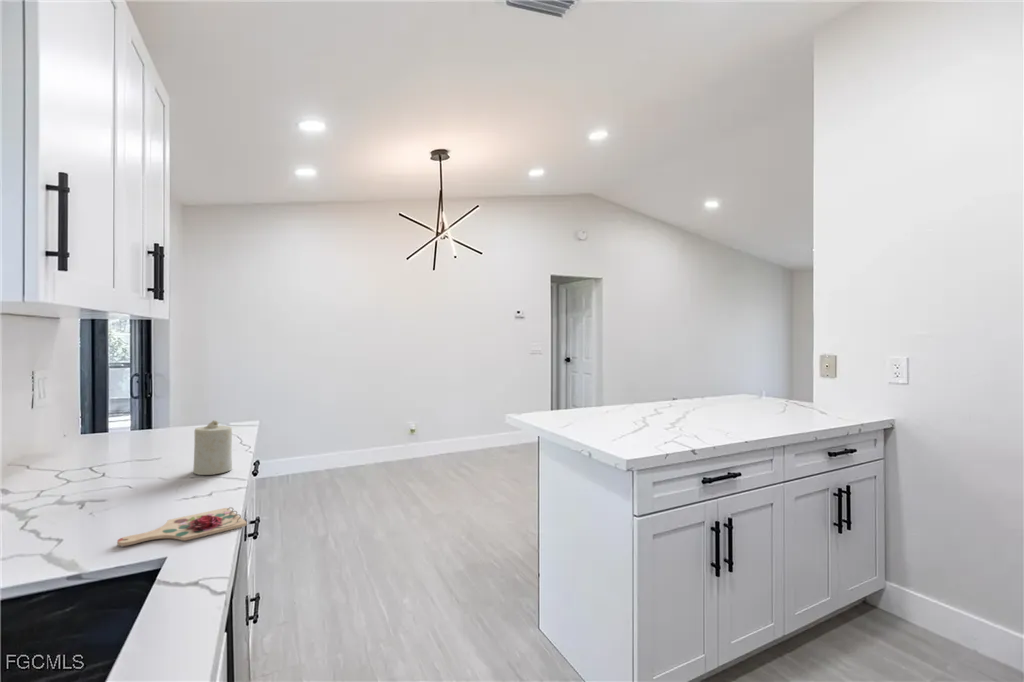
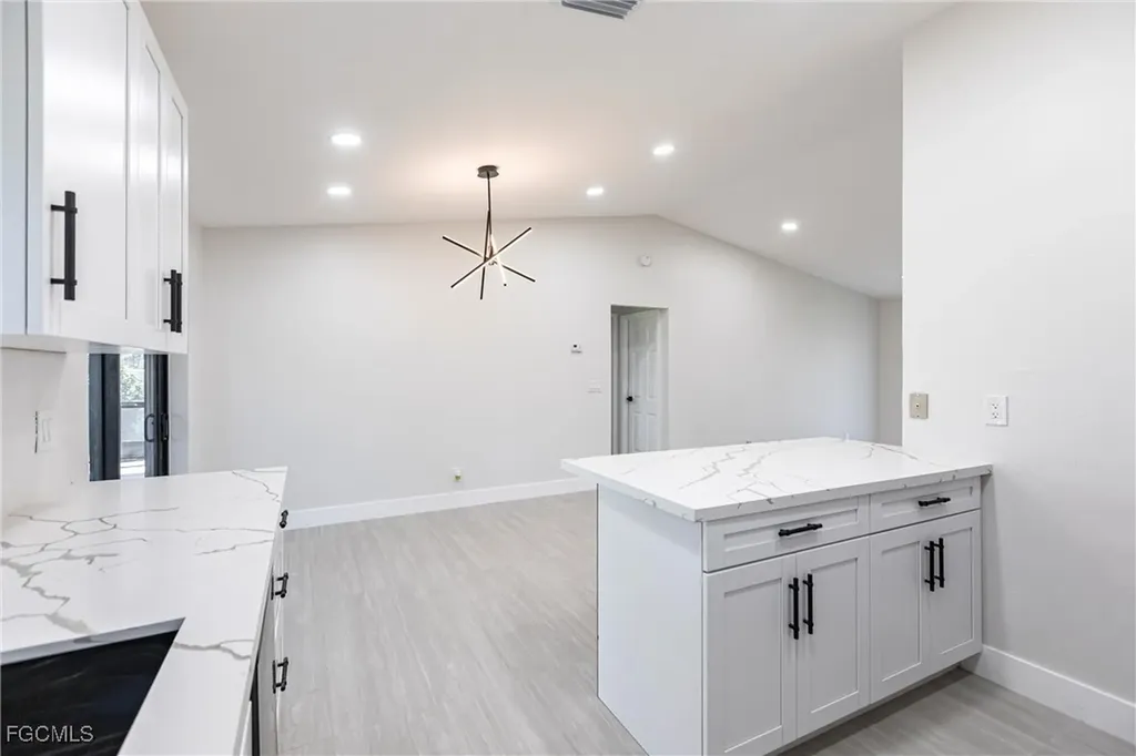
- cutting board [116,506,248,547]
- candle [192,419,233,476]
